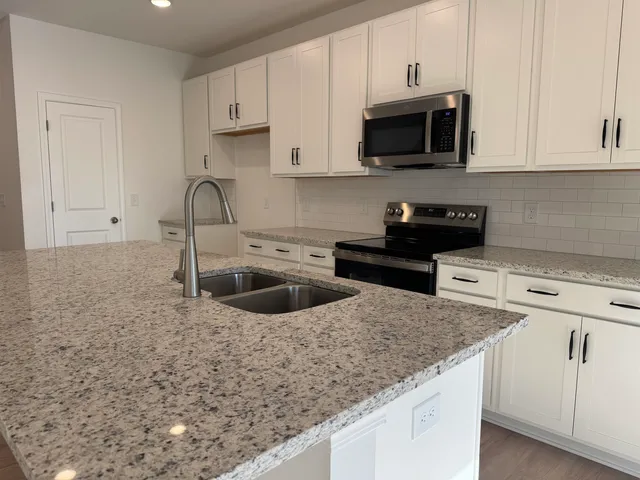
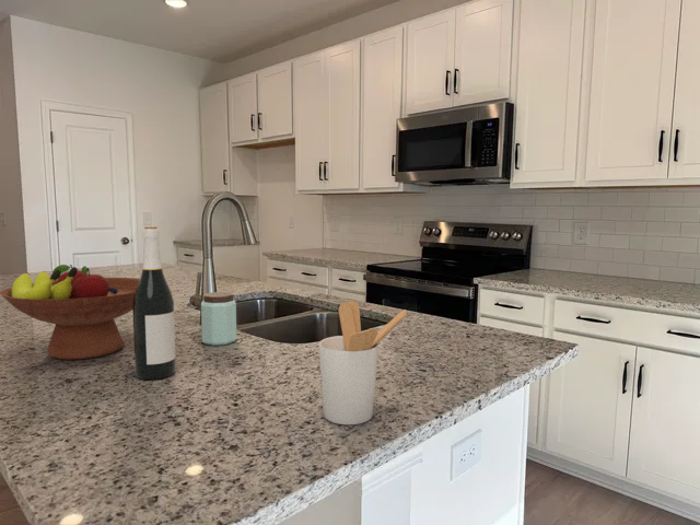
+ peanut butter [200,291,237,347]
+ fruit bowl [0,264,140,361]
+ wine bottle [131,225,177,381]
+ utensil holder [318,300,408,425]
